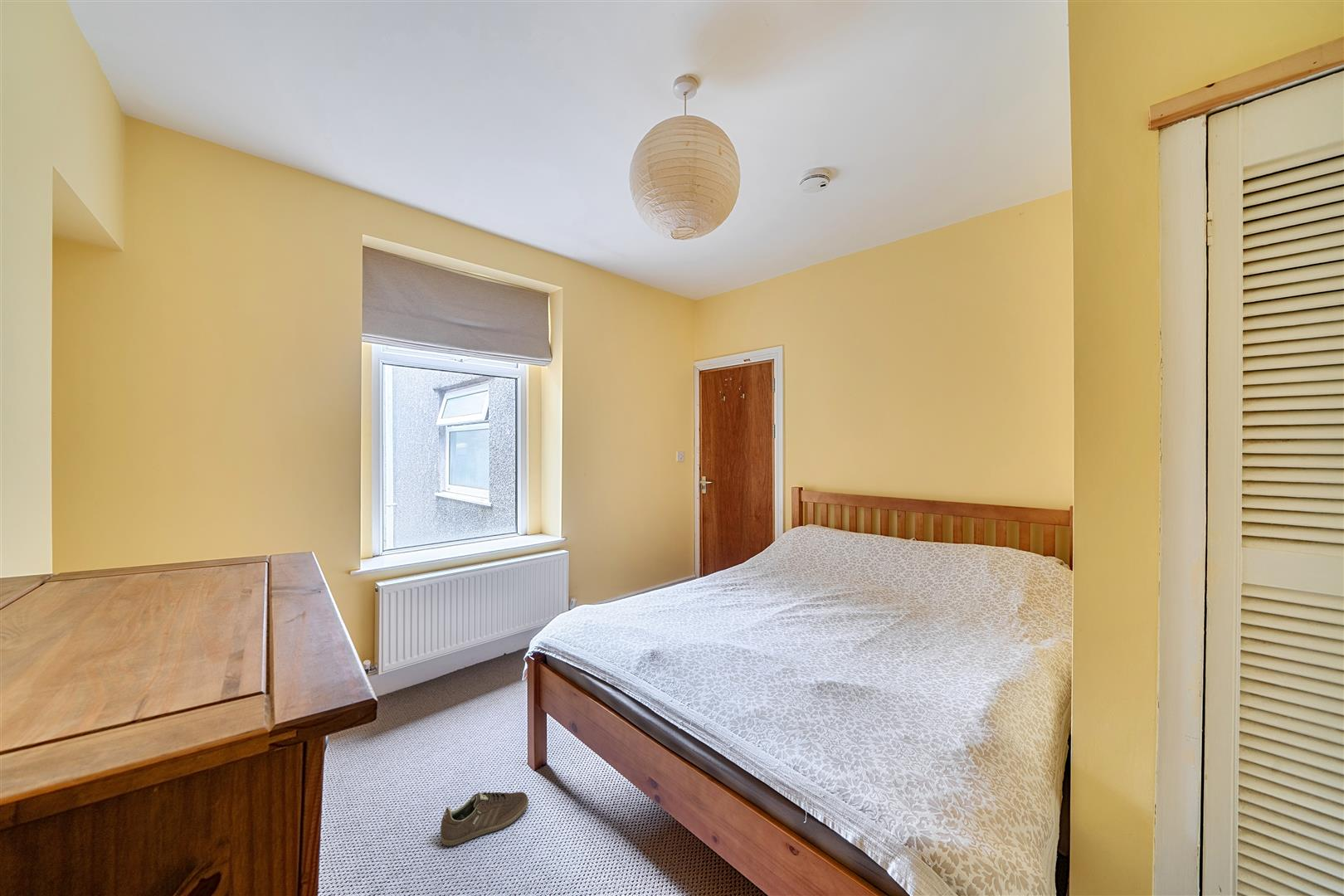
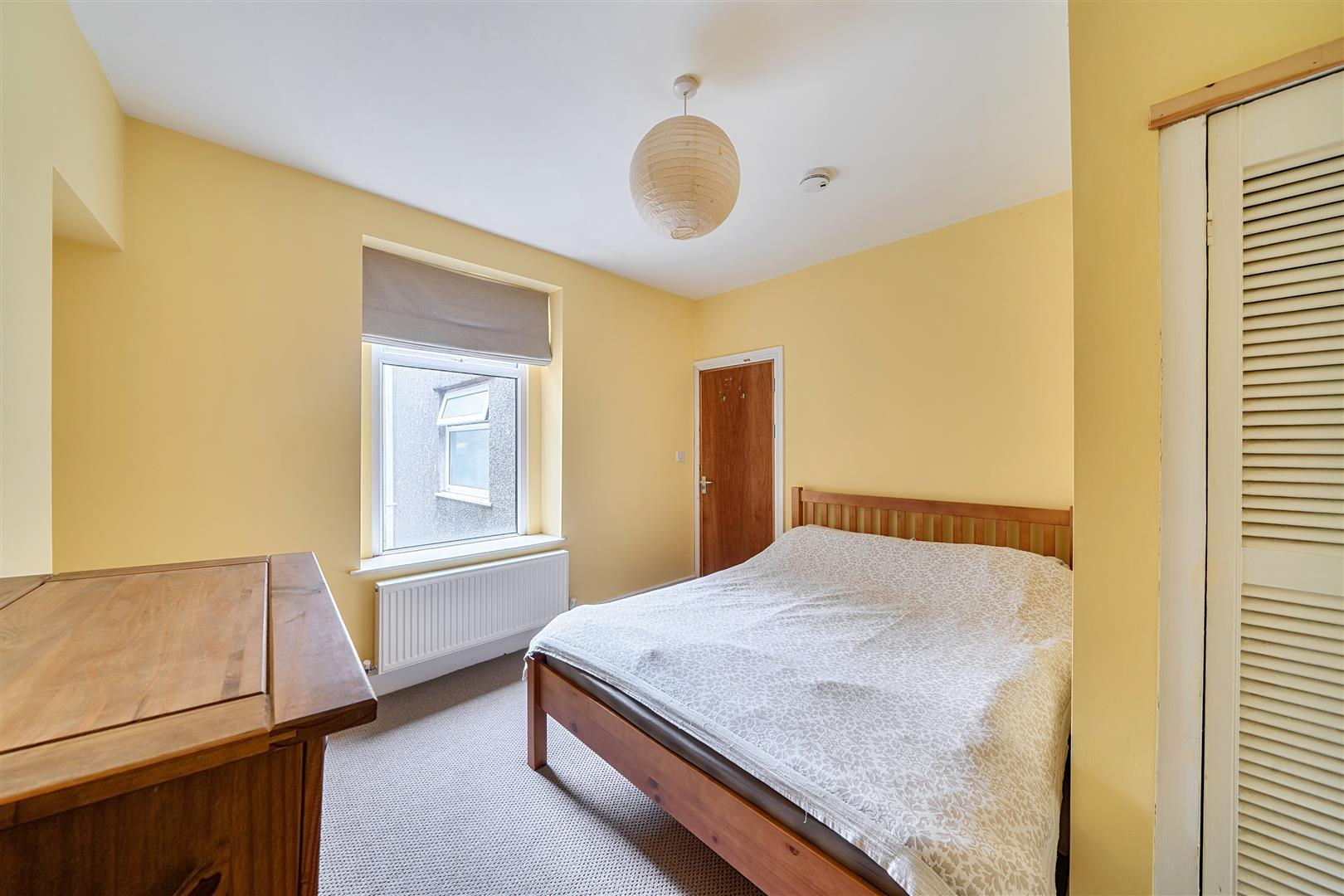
- sneaker [440,791,529,846]
